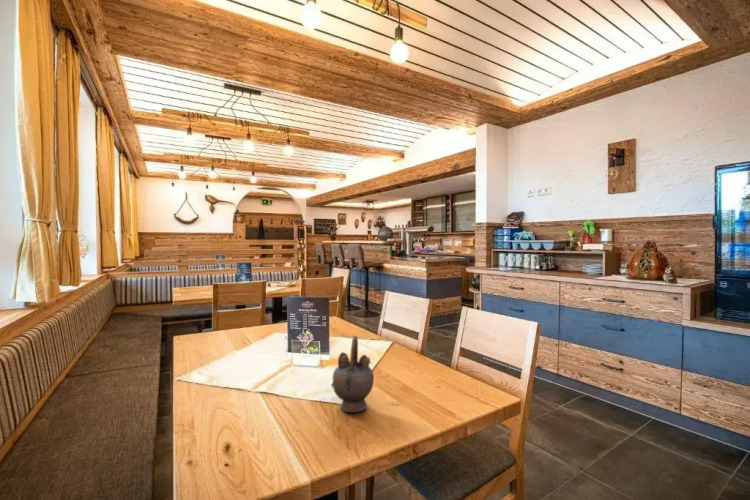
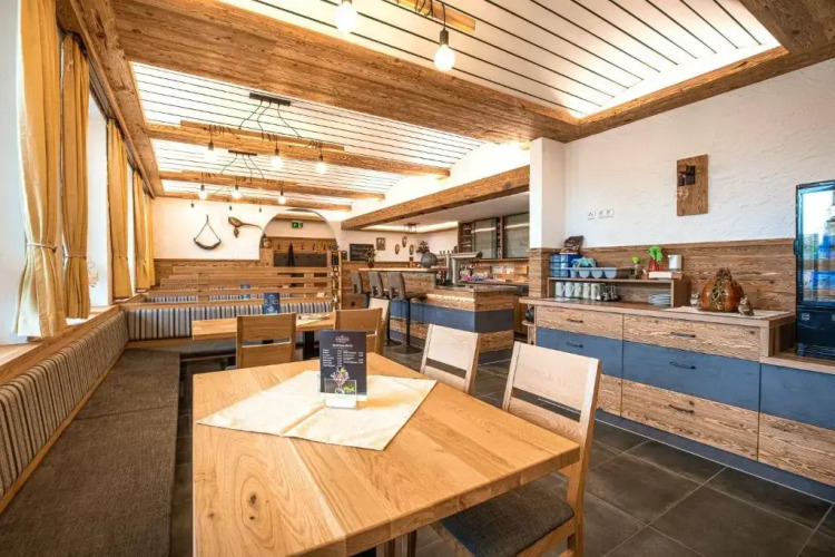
- teapot [330,335,375,413]
